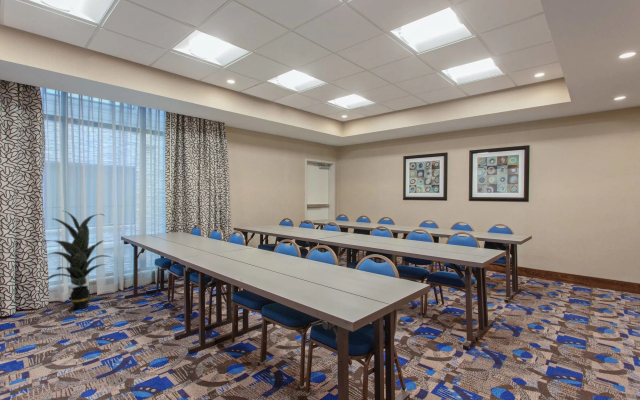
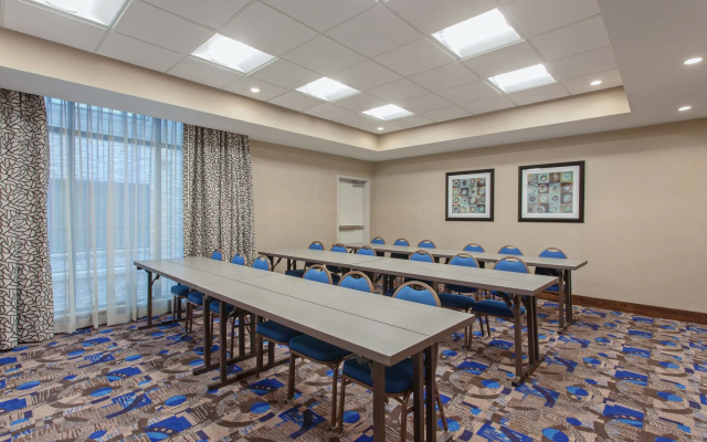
- indoor plant [41,210,114,310]
